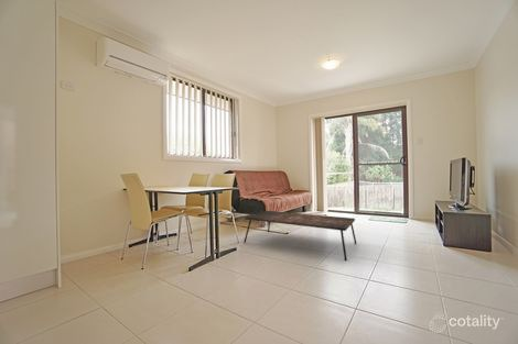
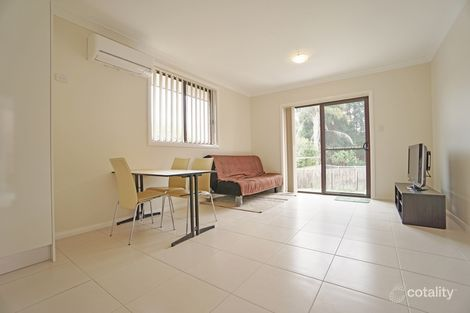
- coffee table [242,210,358,262]
